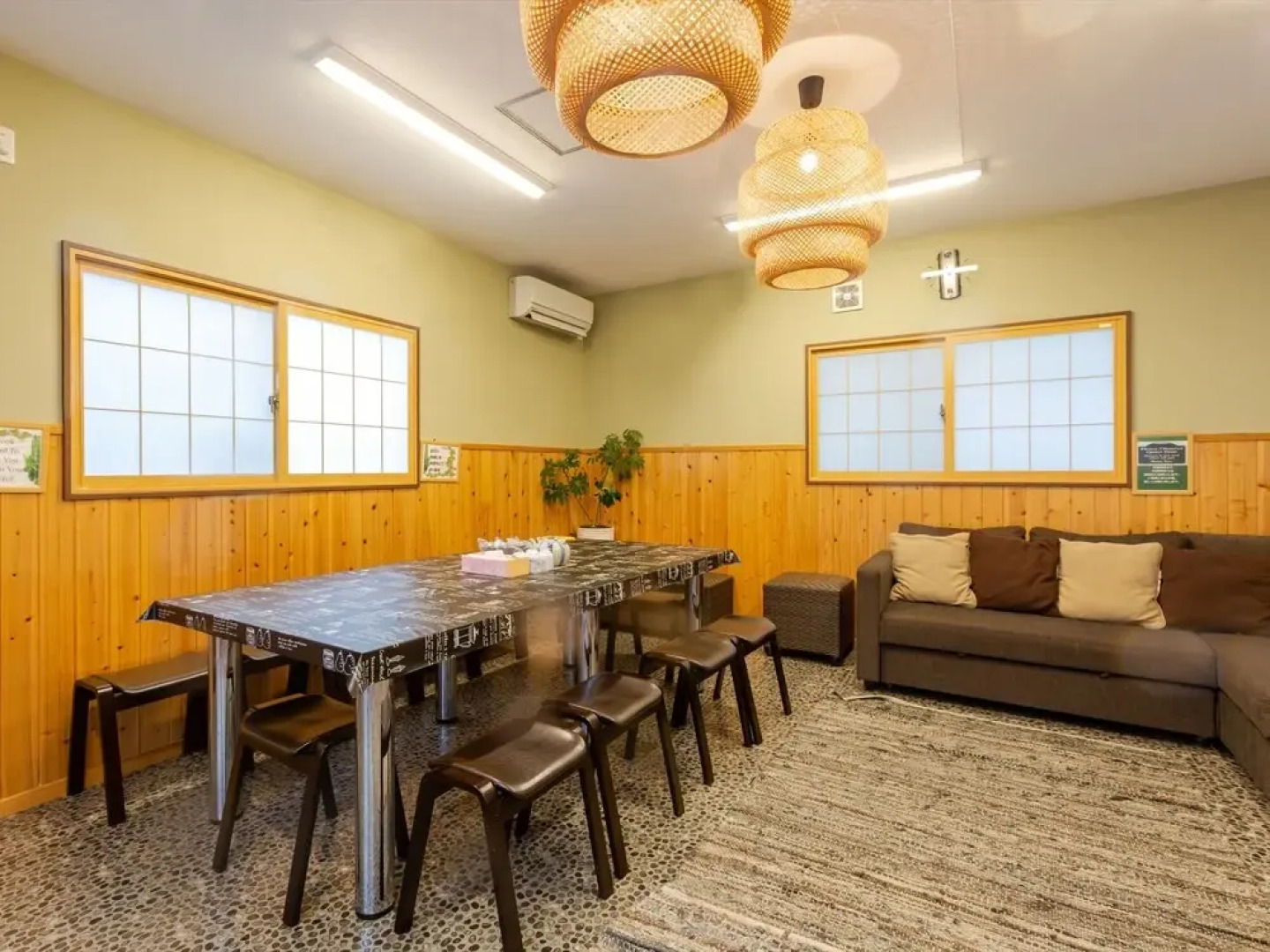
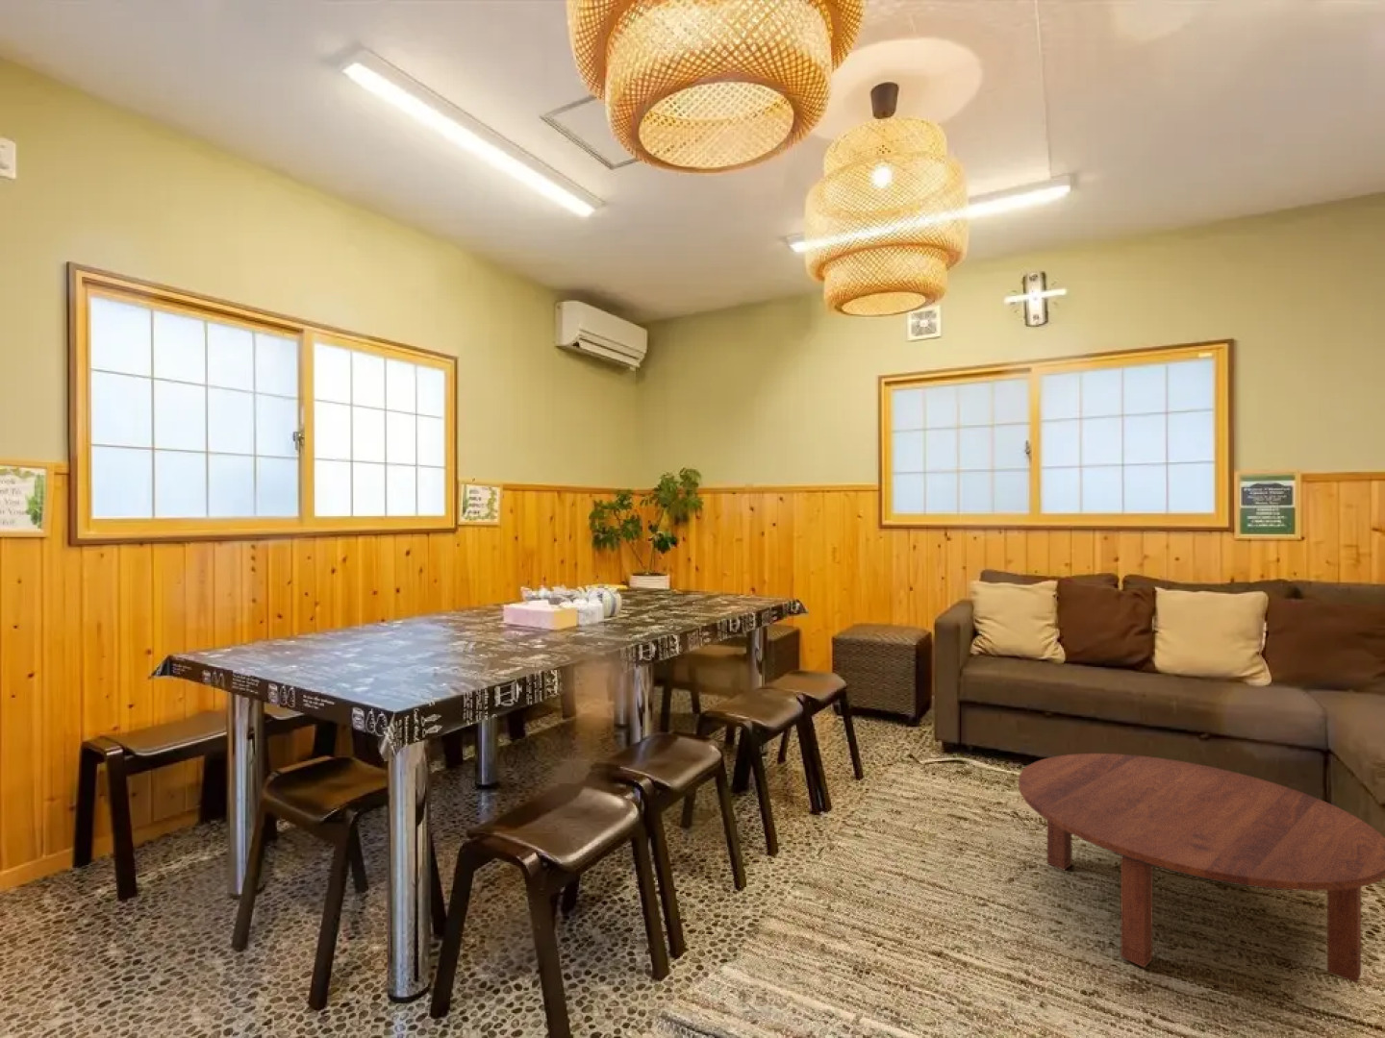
+ coffee table [1017,752,1385,985]
